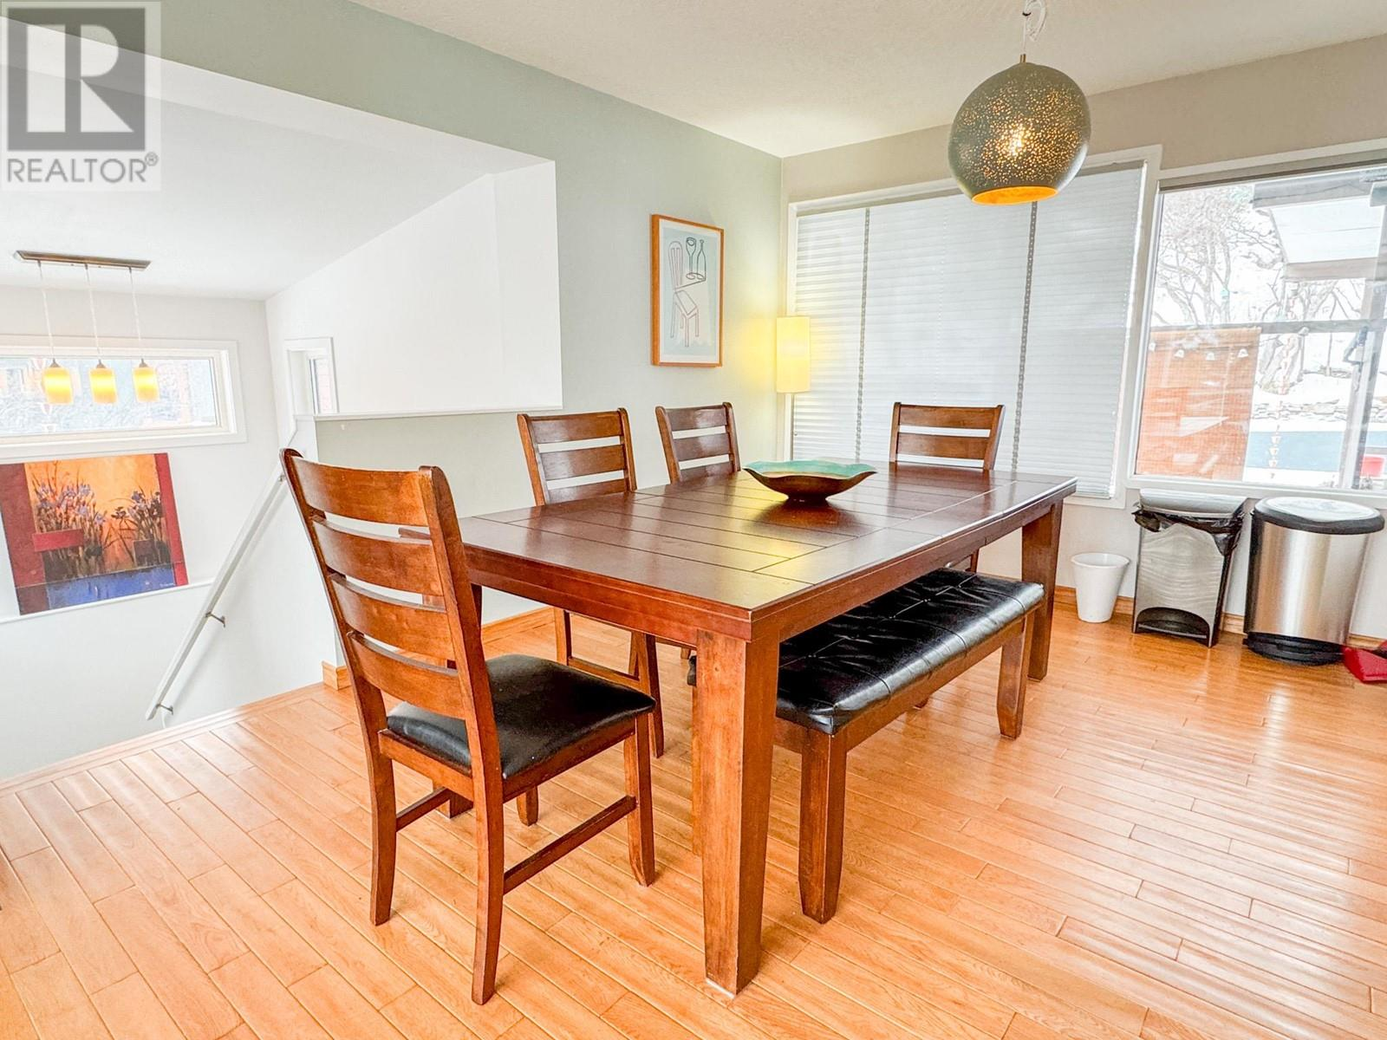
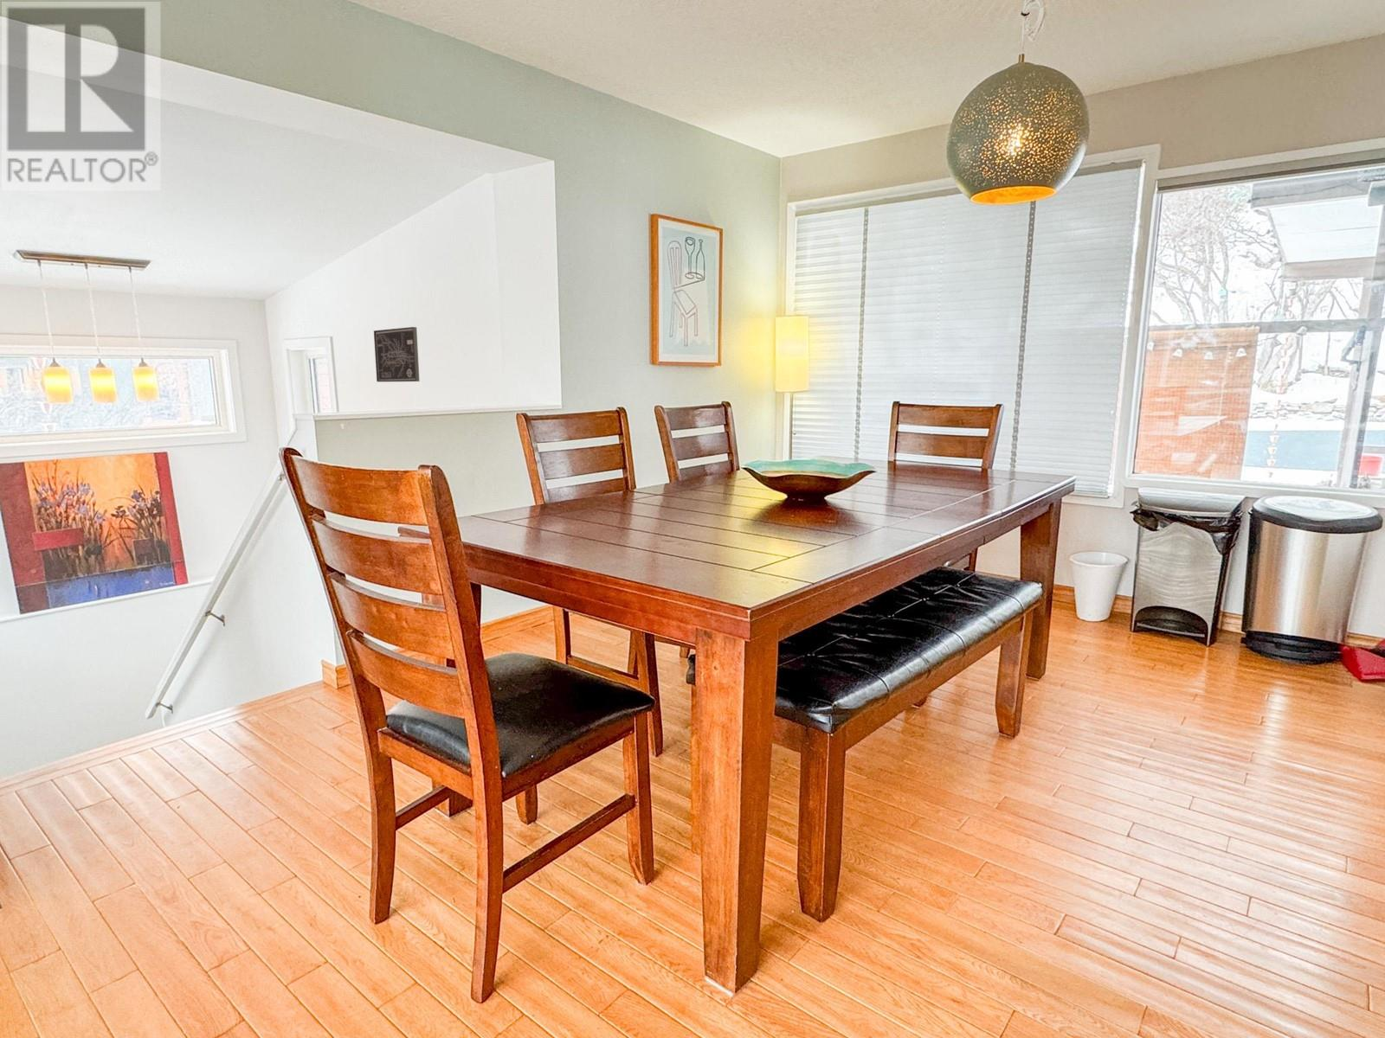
+ wall art [373,326,421,383]
